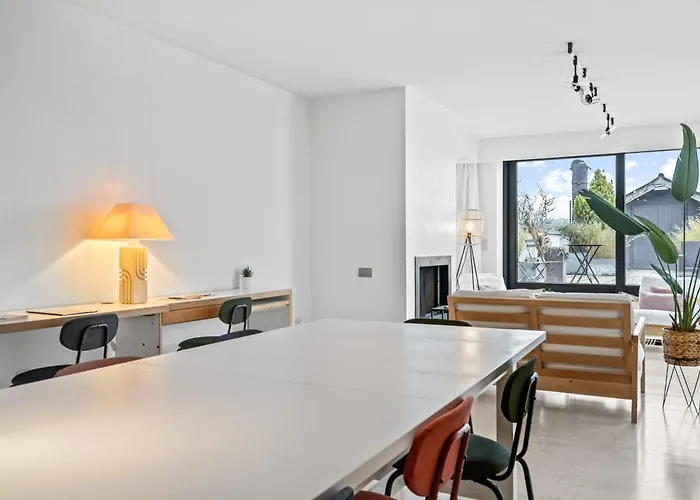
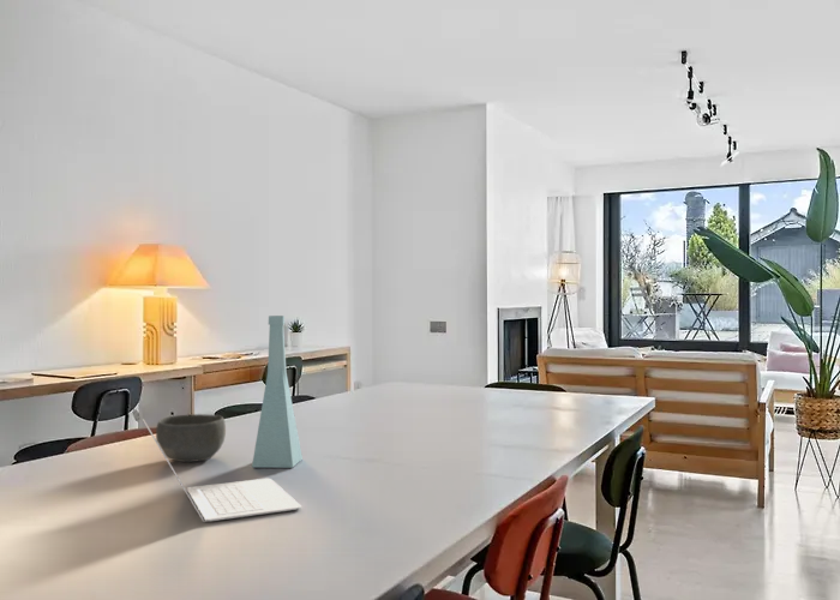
+ vase [251,314,304,469]
+ bowl [155,413,227,463]
+ laptop [142,418,302,523]
